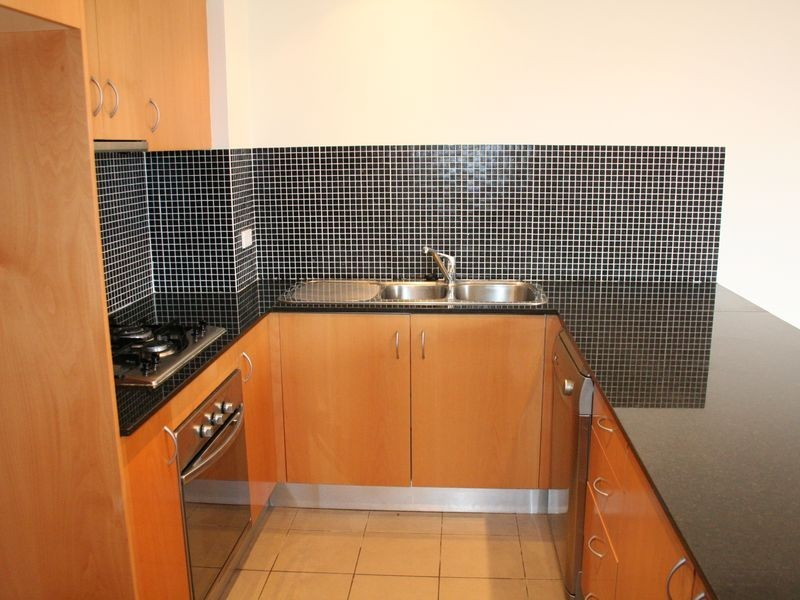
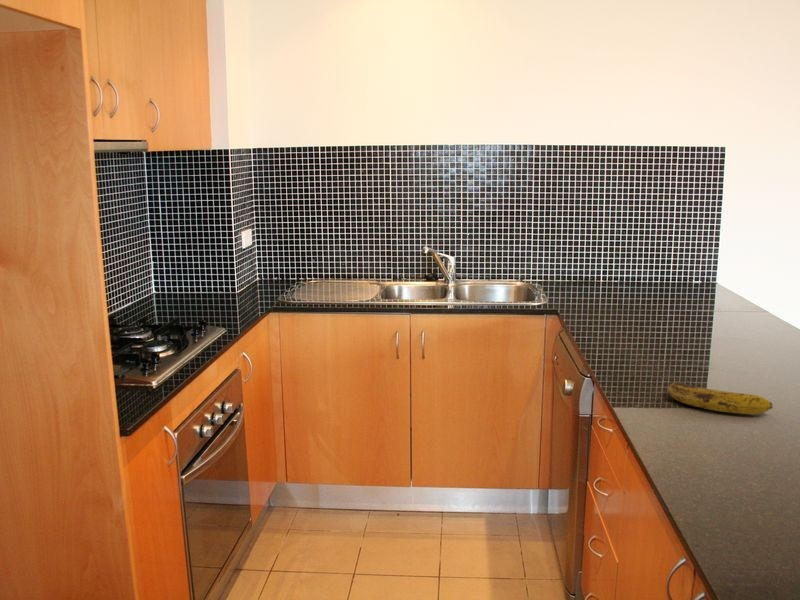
+ fruit [667,381,774,415]
